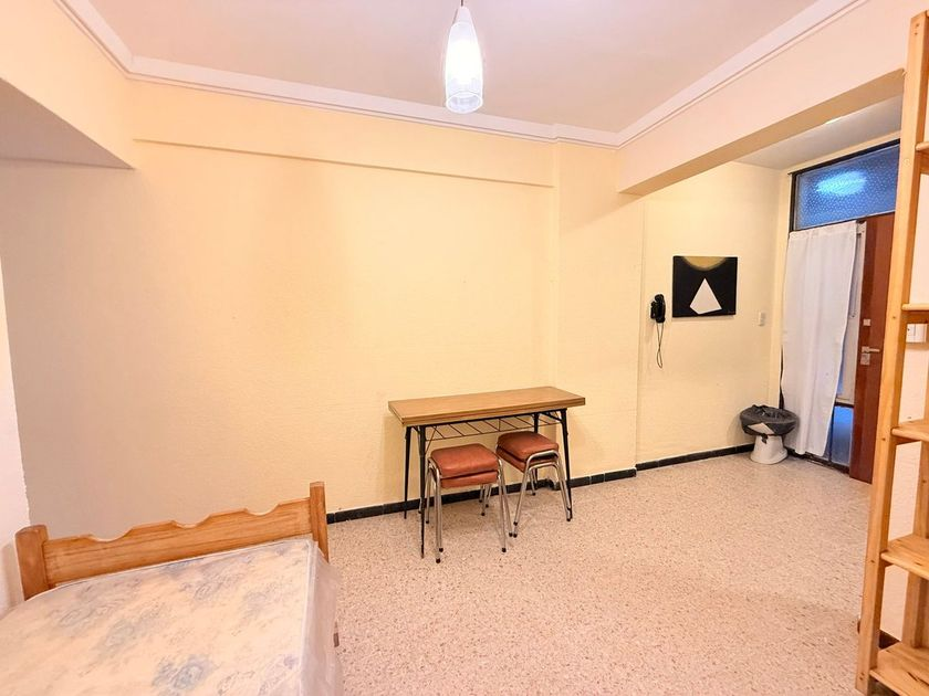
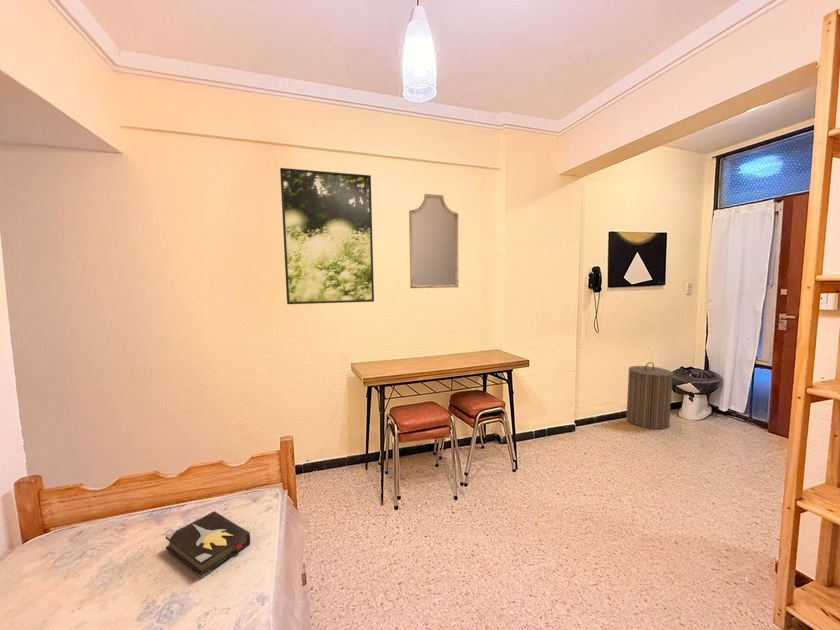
+ home mirror [408,193,459,289]
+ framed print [279,167,375,305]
+ laundry hamper [625,361,674,430]
+ hardback book [165,510,251,578]
